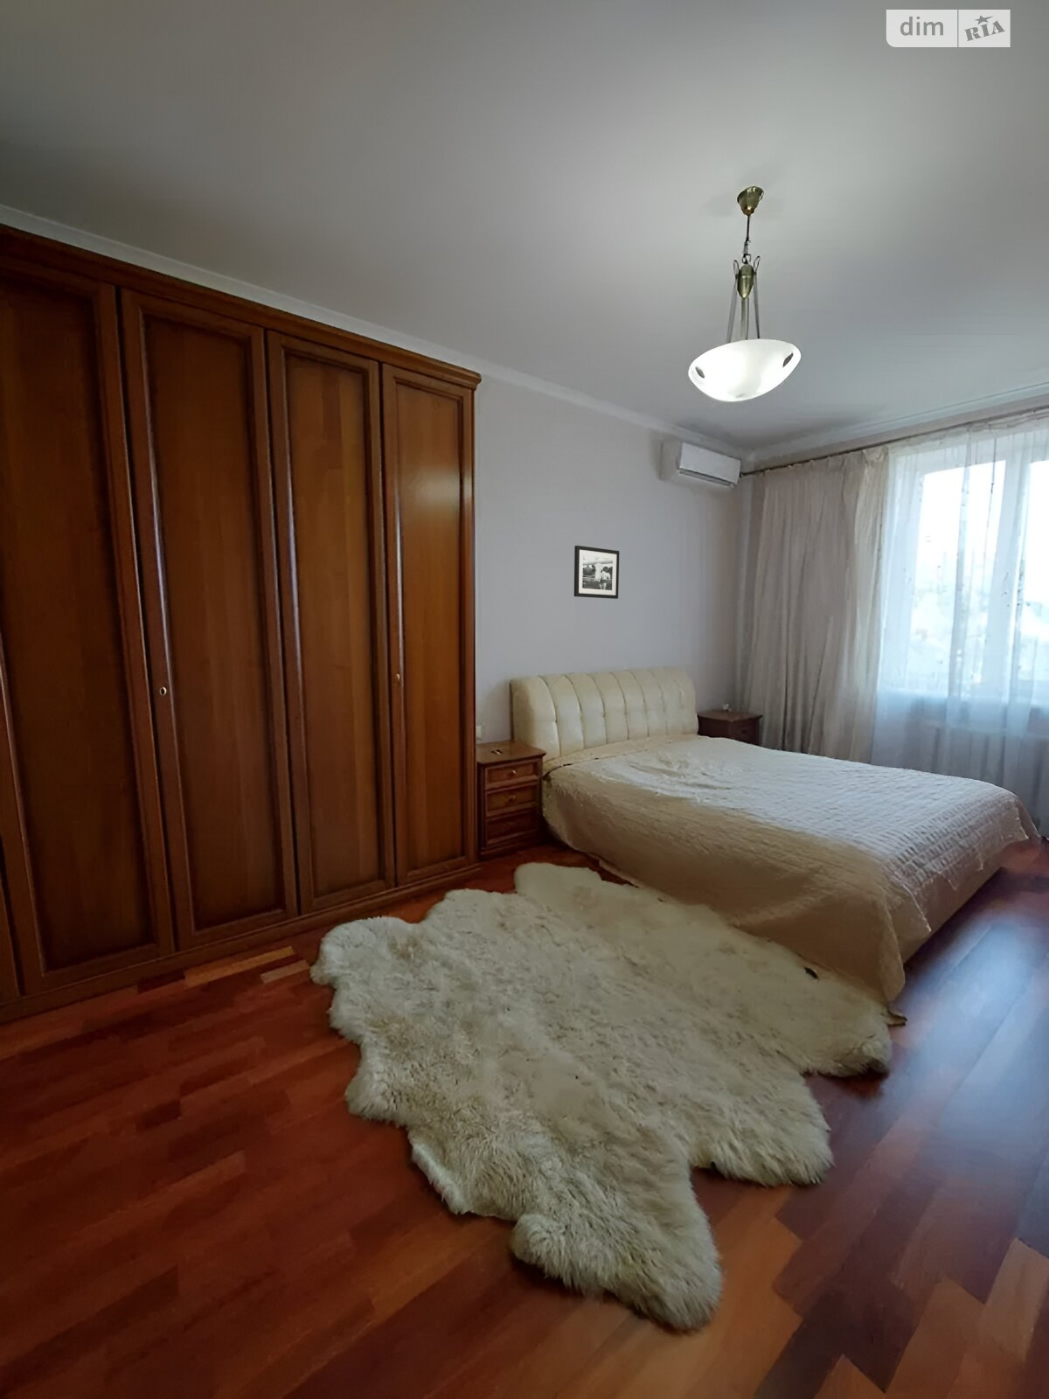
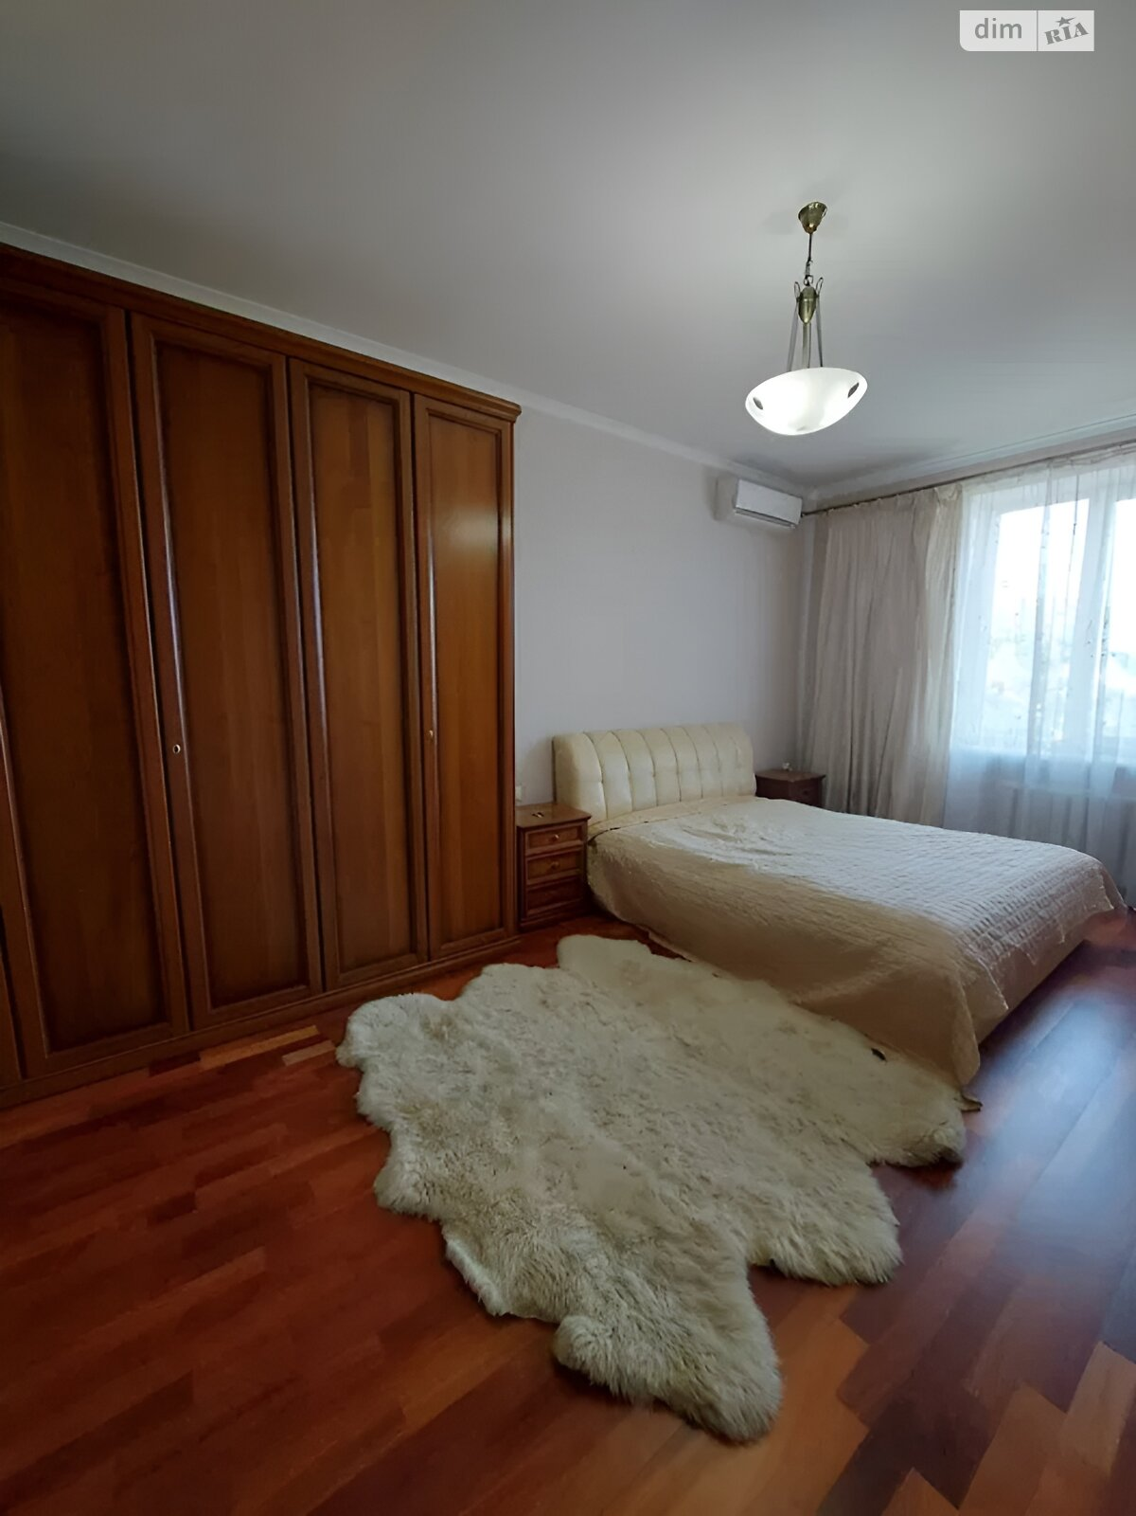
- picture frame [573,545,620,600]
